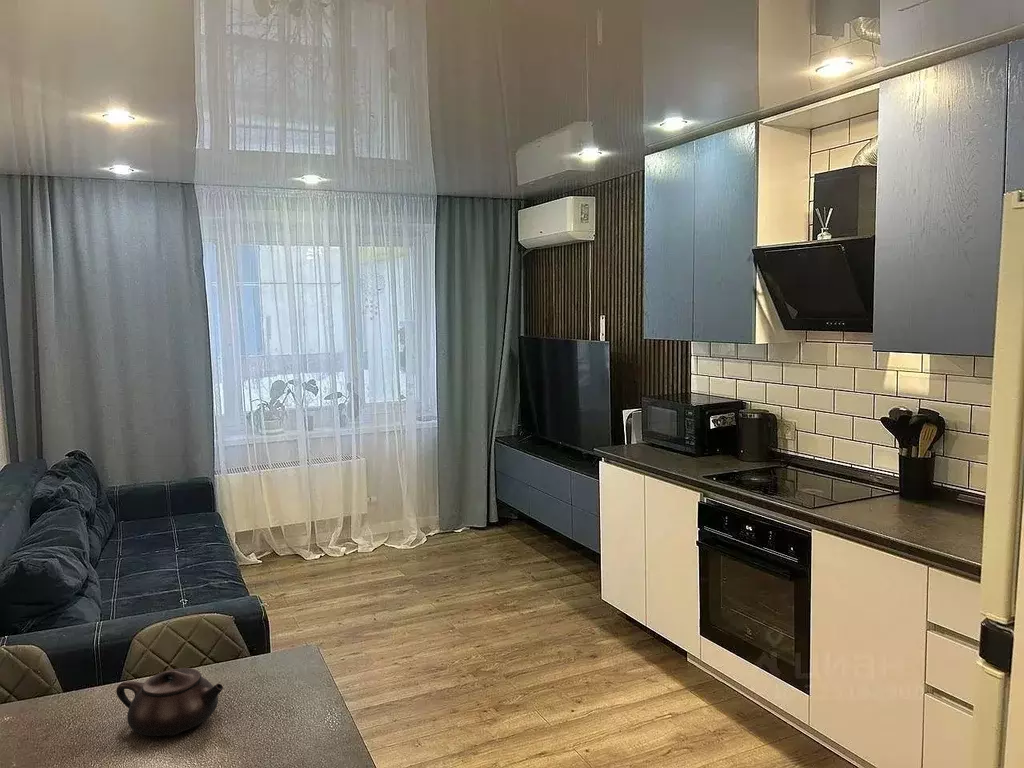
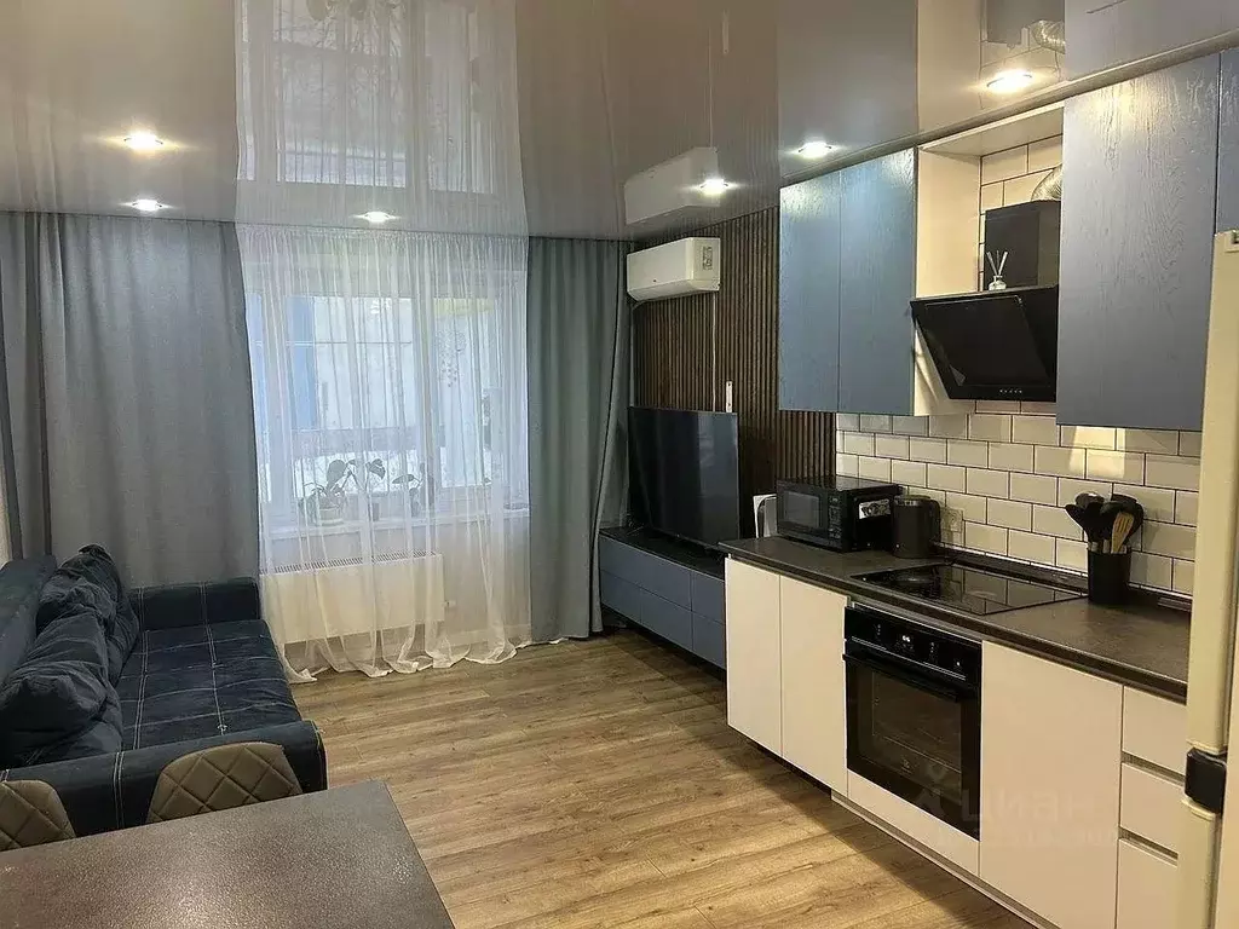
- teapot [115,667,224,737]
